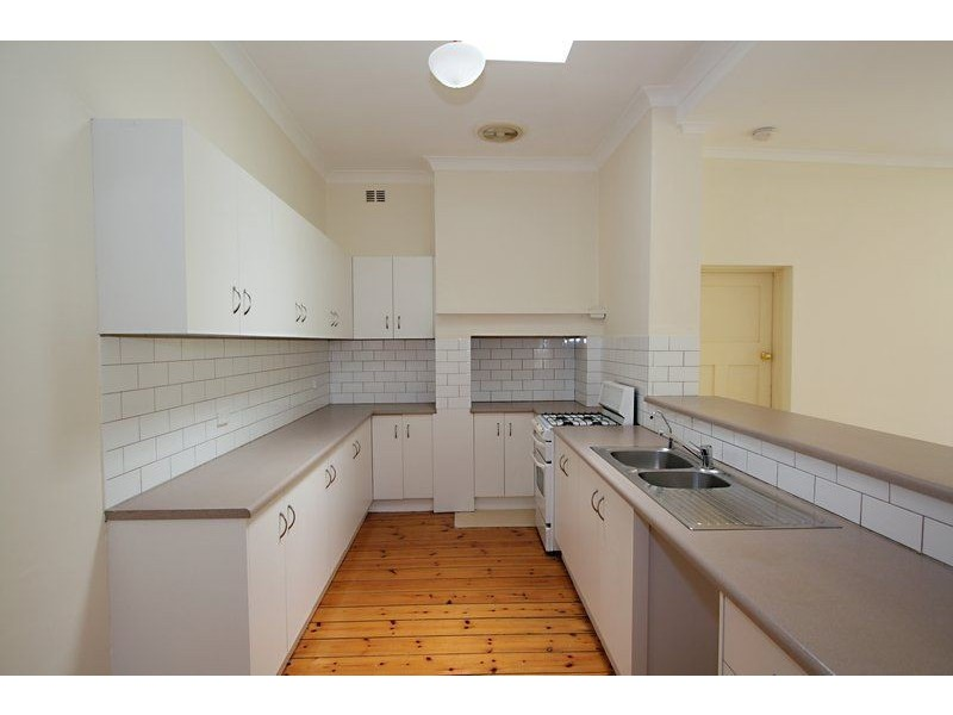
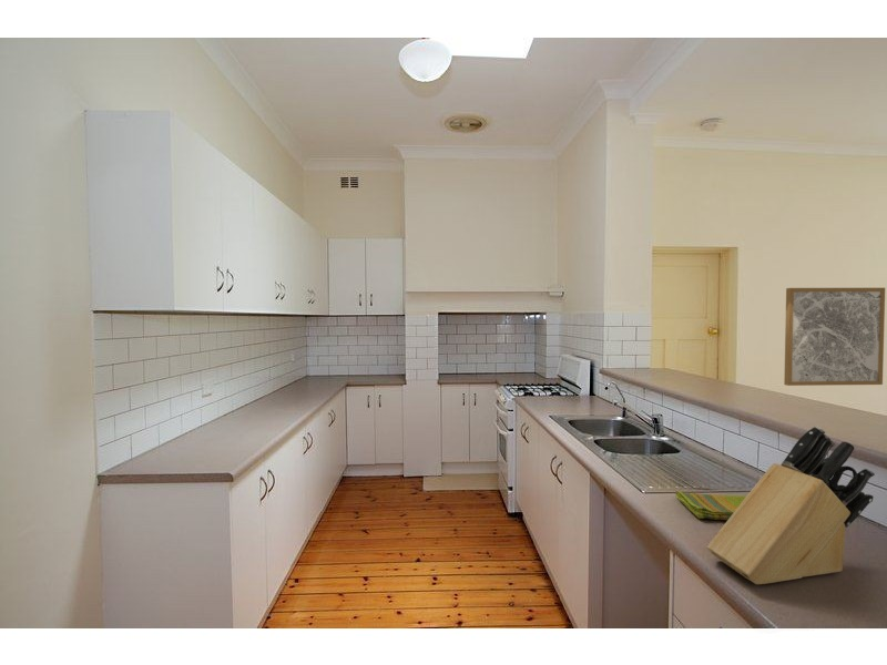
+ wall art [783,287,886,387]
+ knife block [706,426,876,585]
+ dish towel [675,490,747,521]
